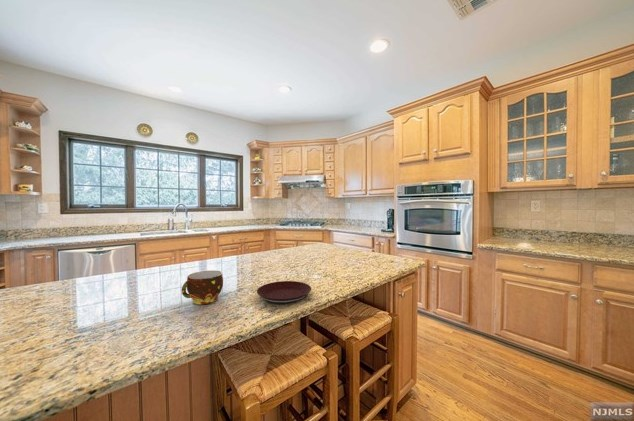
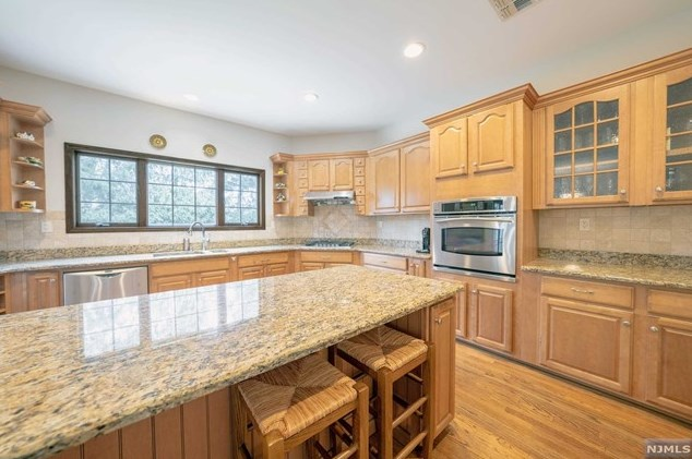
- cup [181,270,224,305]
- plate [256,280,312,305]
